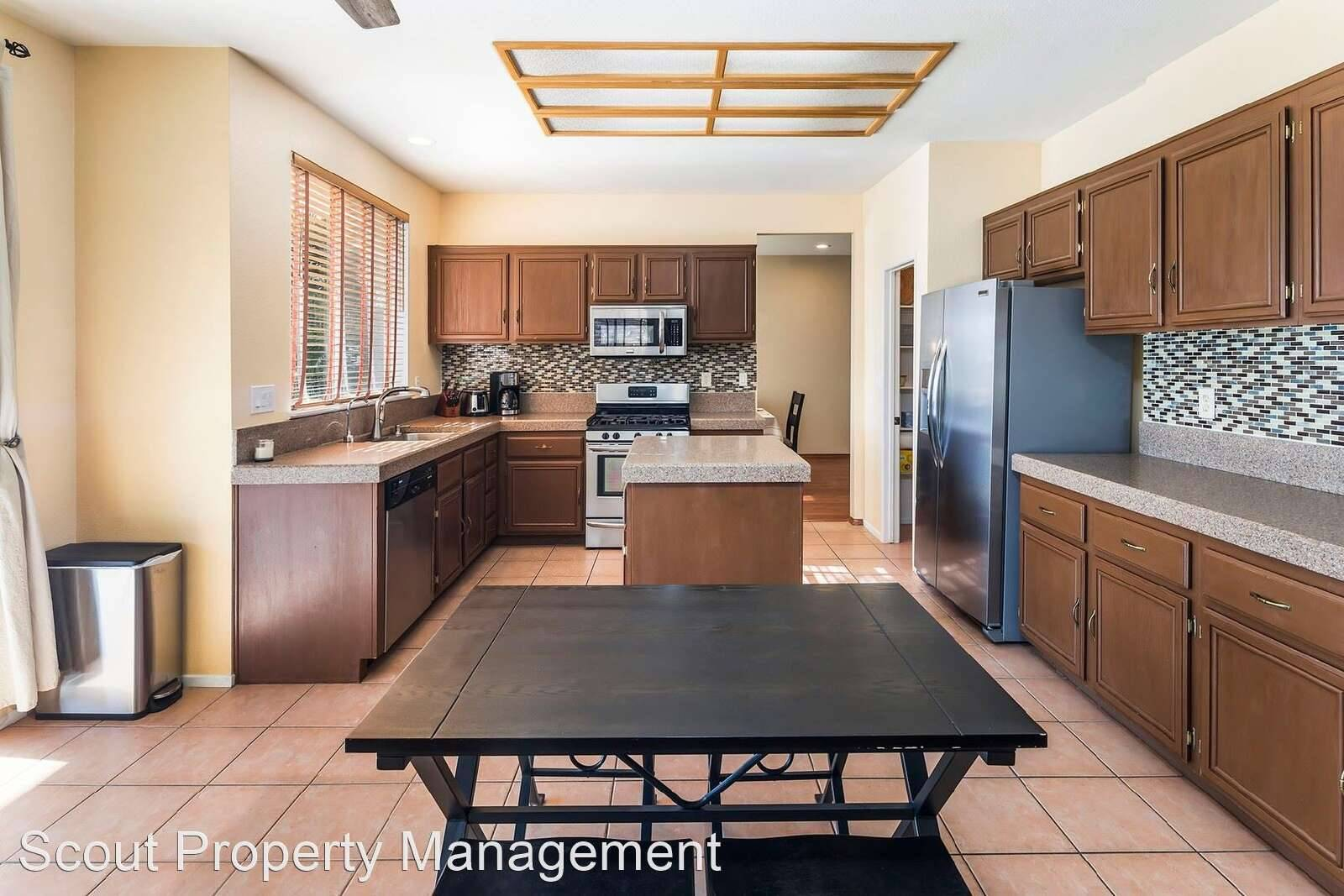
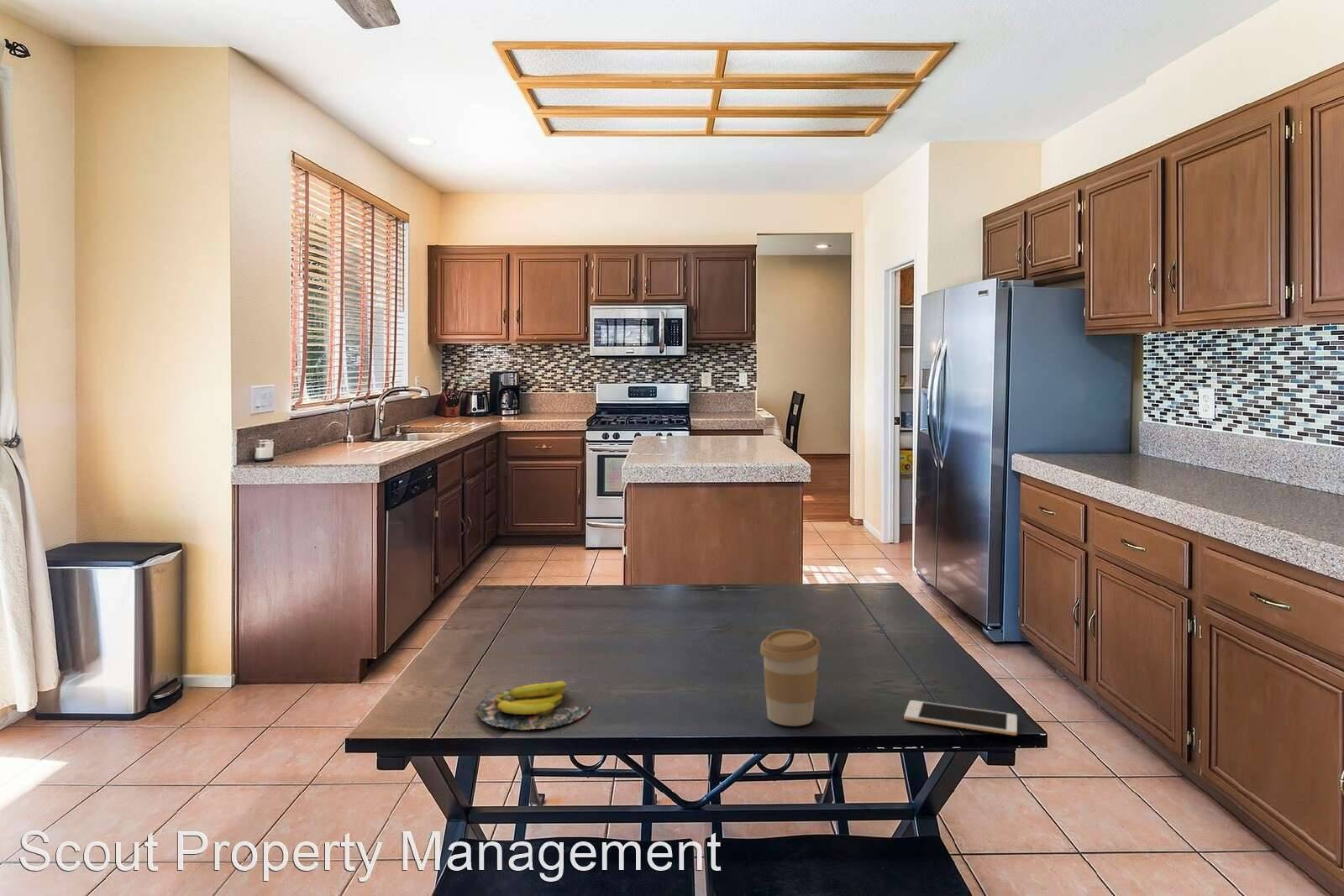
+ coffee cup [759,628,822,727]
+ banana [475,680,592,731]
+ cell phone [904,700,1018,736]
